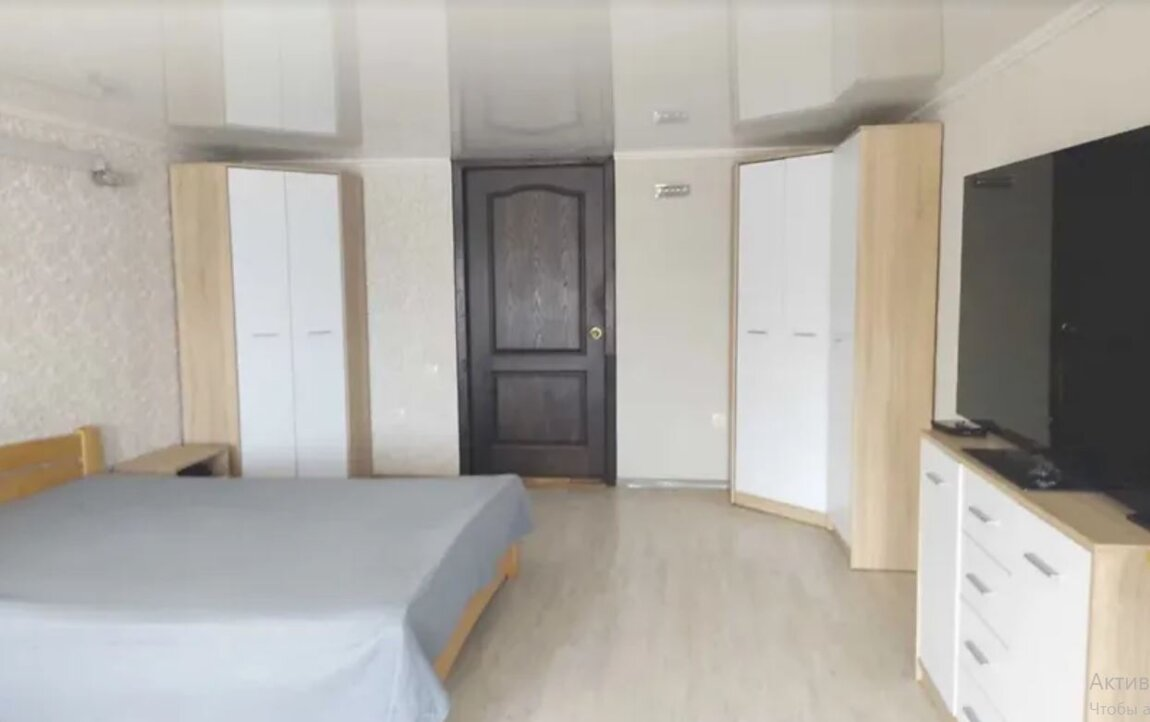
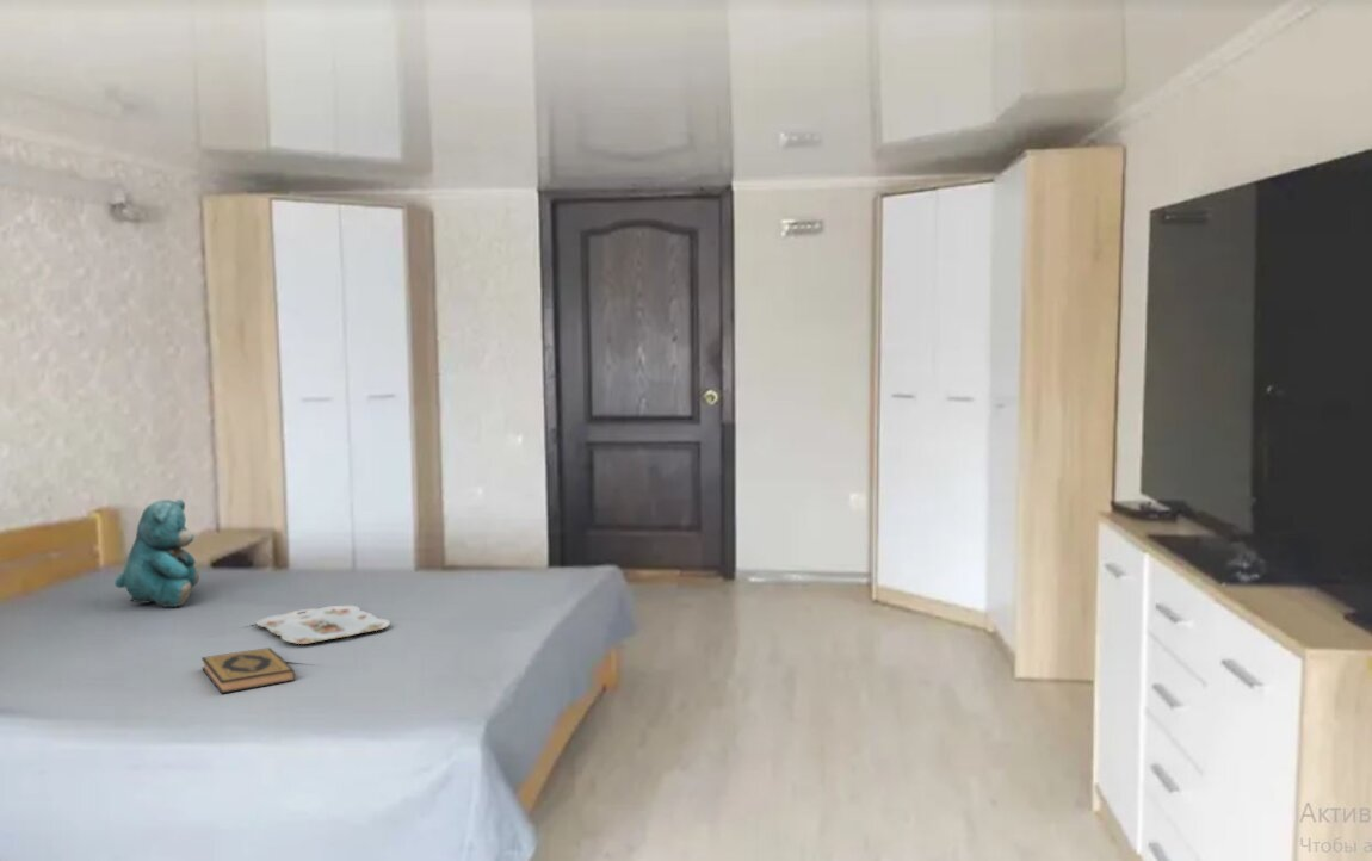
+ serving tray [254,605,391,645]
+ teddy bear [113,498,200,608]
+ hardback book [200,646,296,695]
